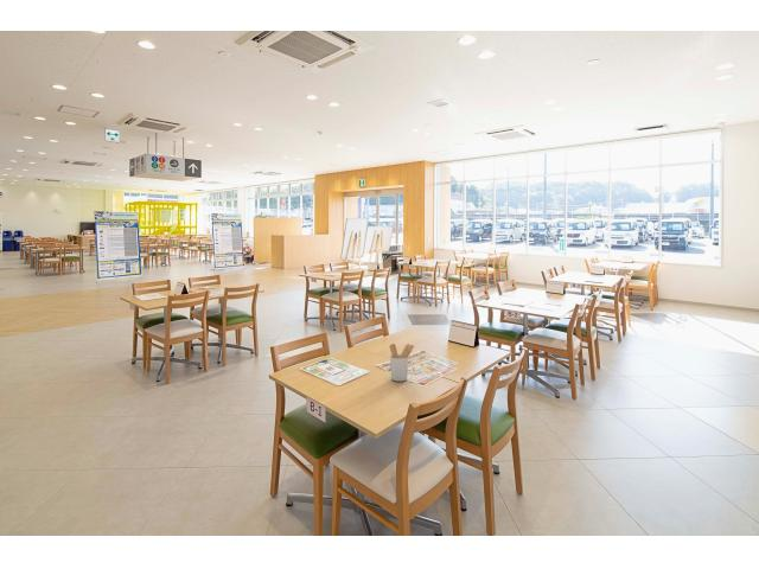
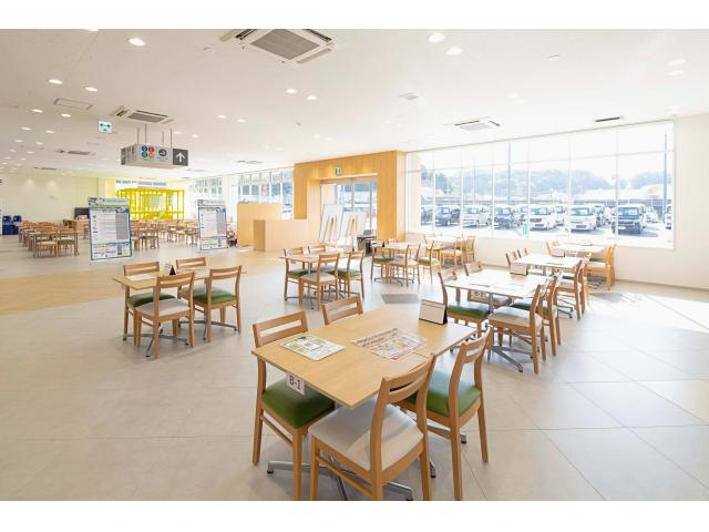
- utensil holder [389,343,415,383]
